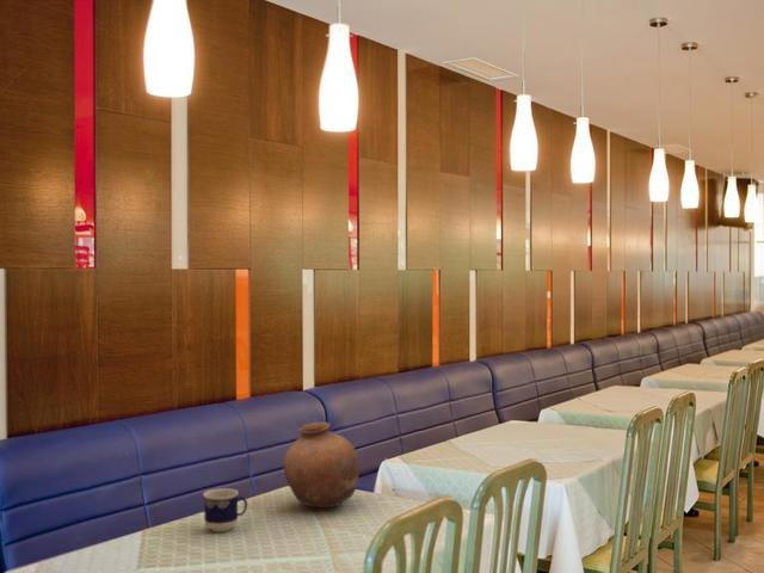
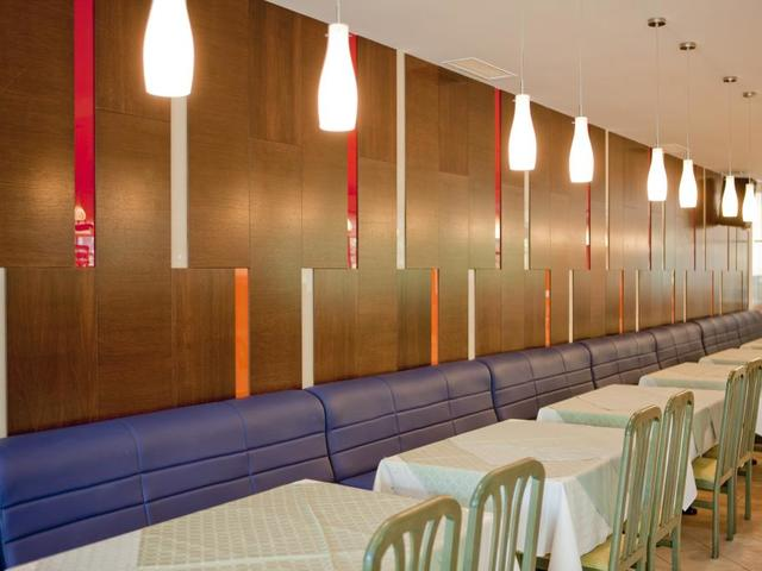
- pottery [283,421,361,509]
- cup [202,487,248,532]
